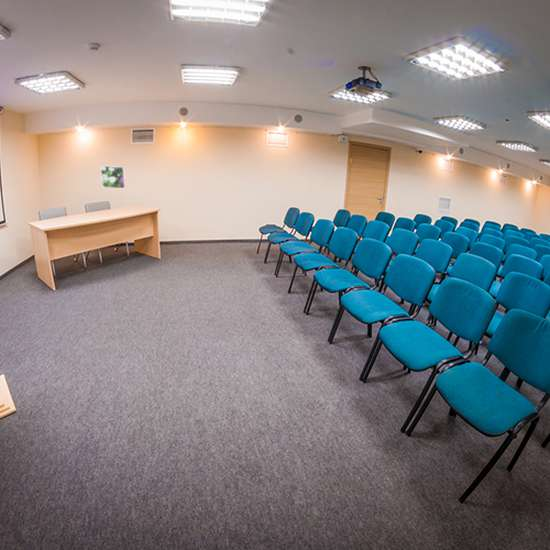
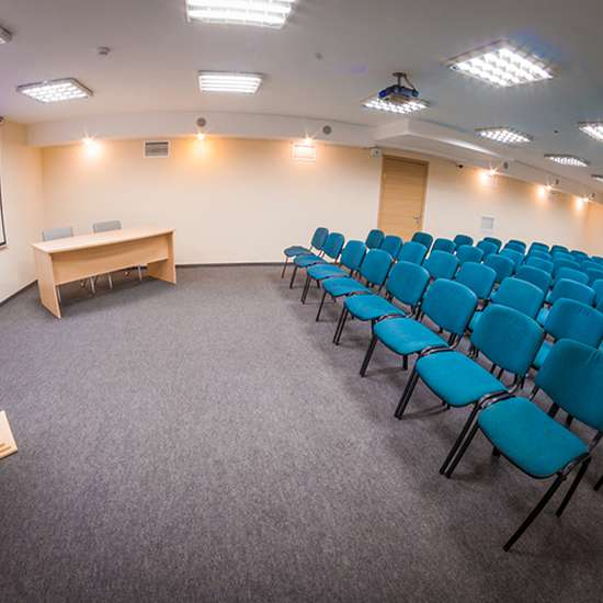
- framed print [100,165,126,189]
